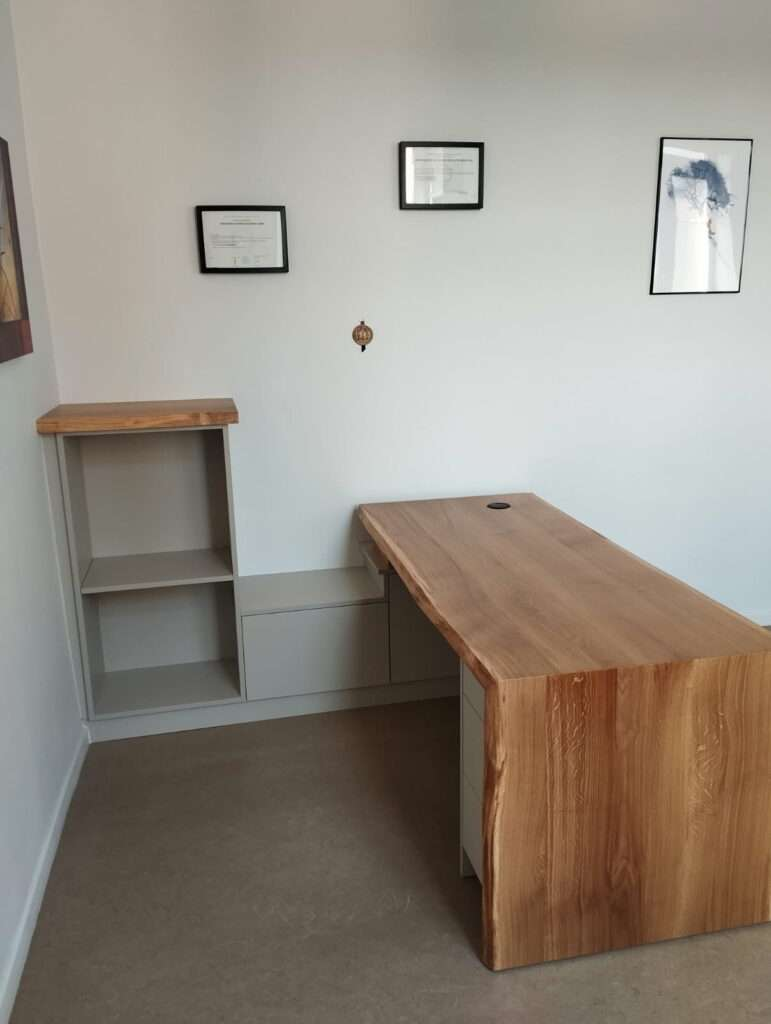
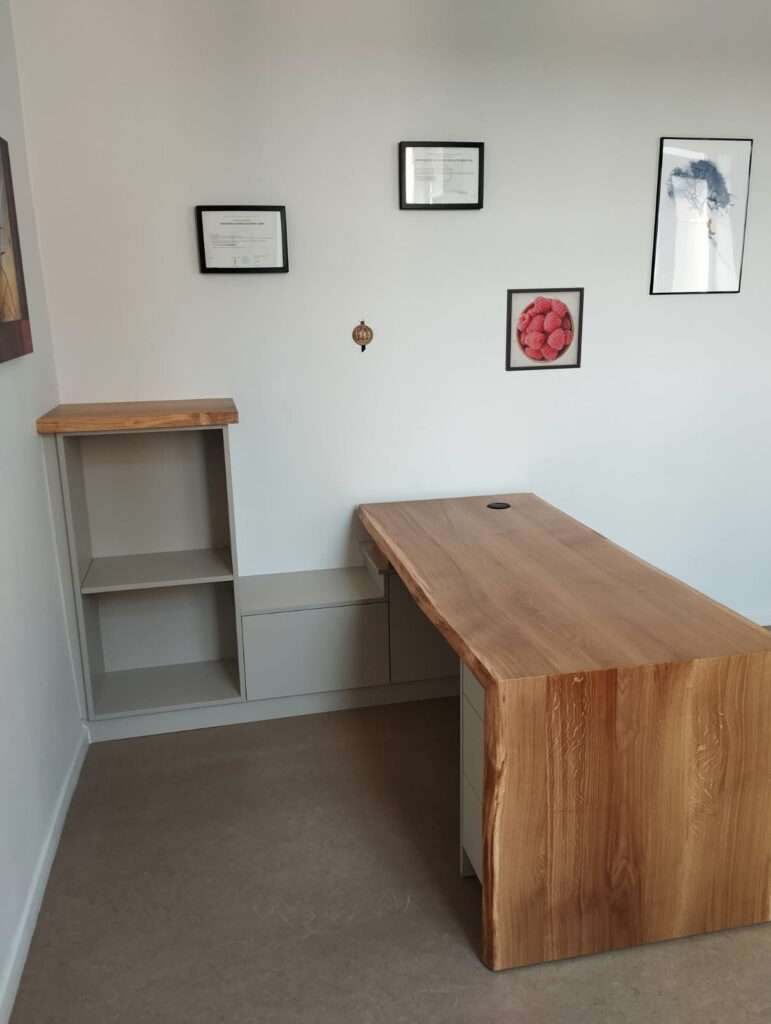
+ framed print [504,286,585,372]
